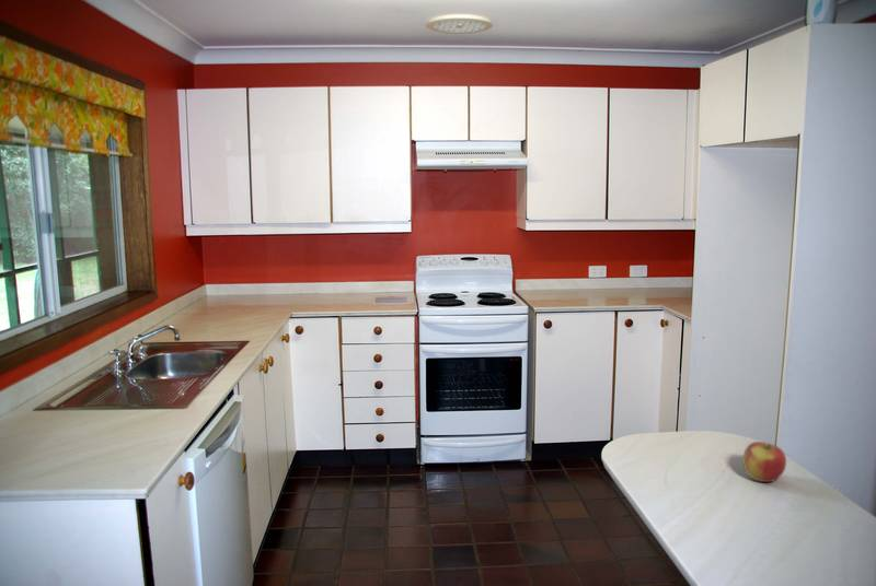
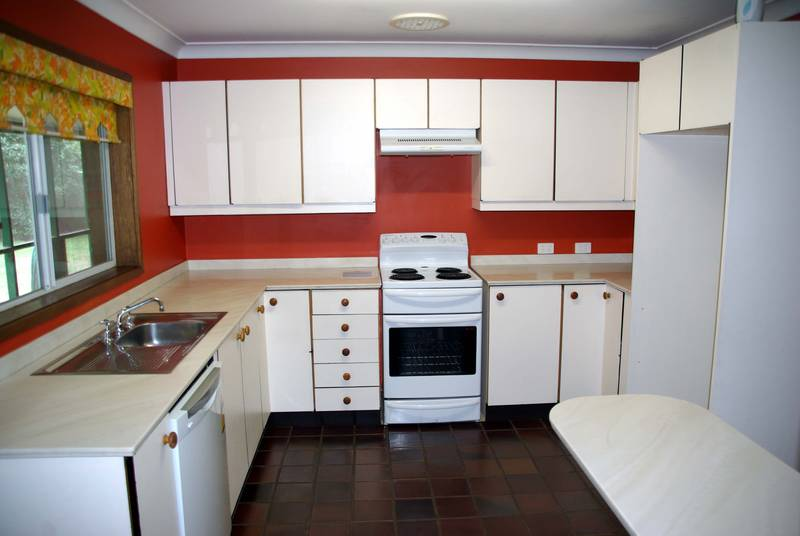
- apple [741,441,787,483]
